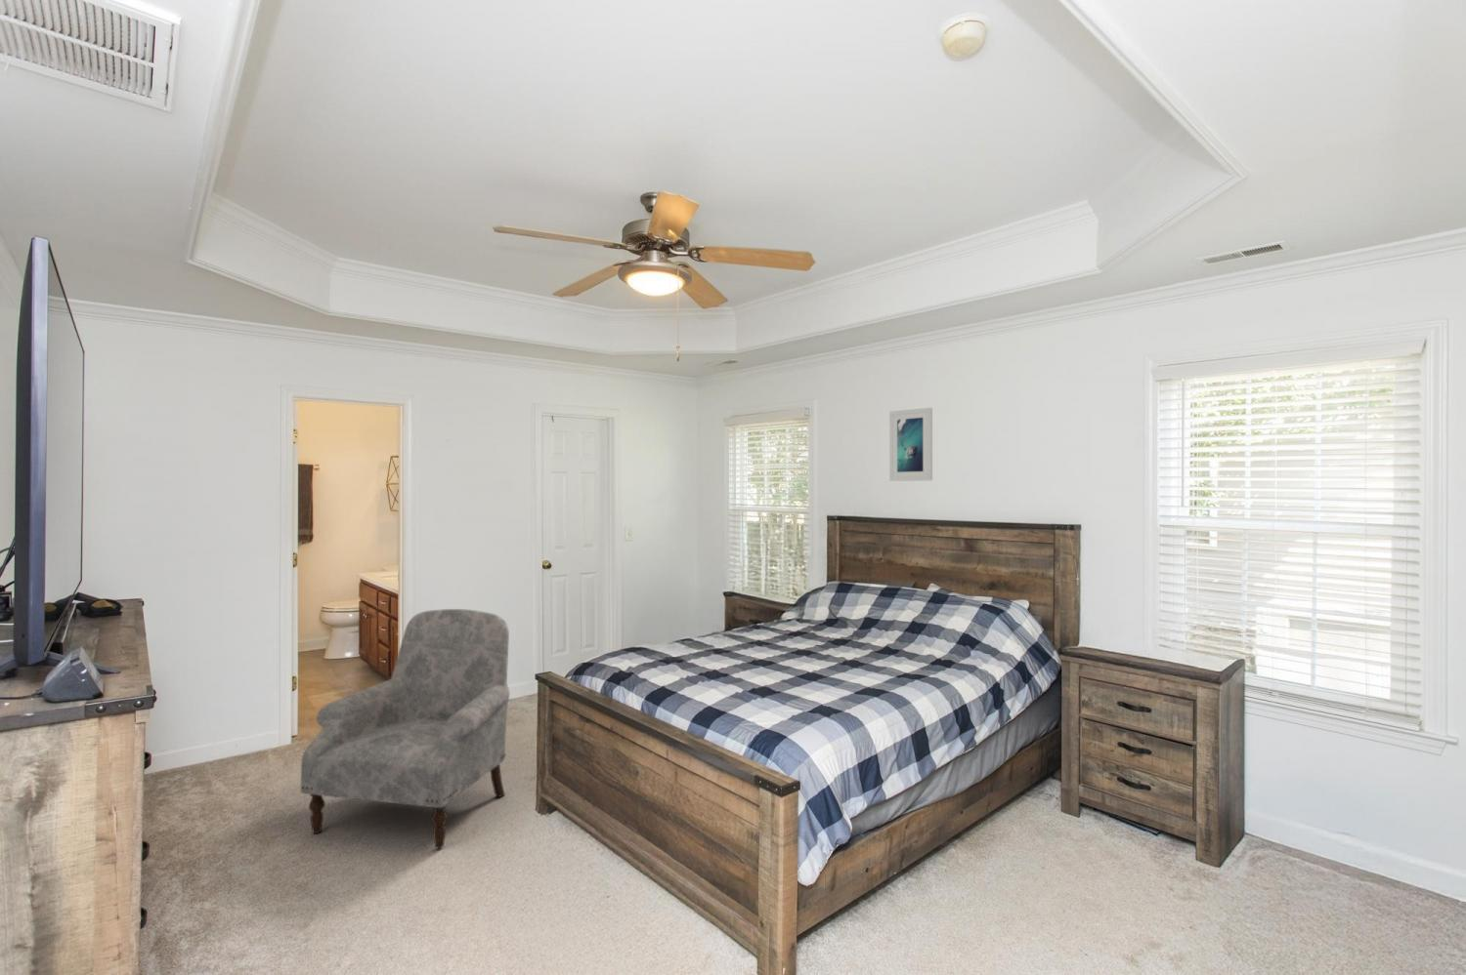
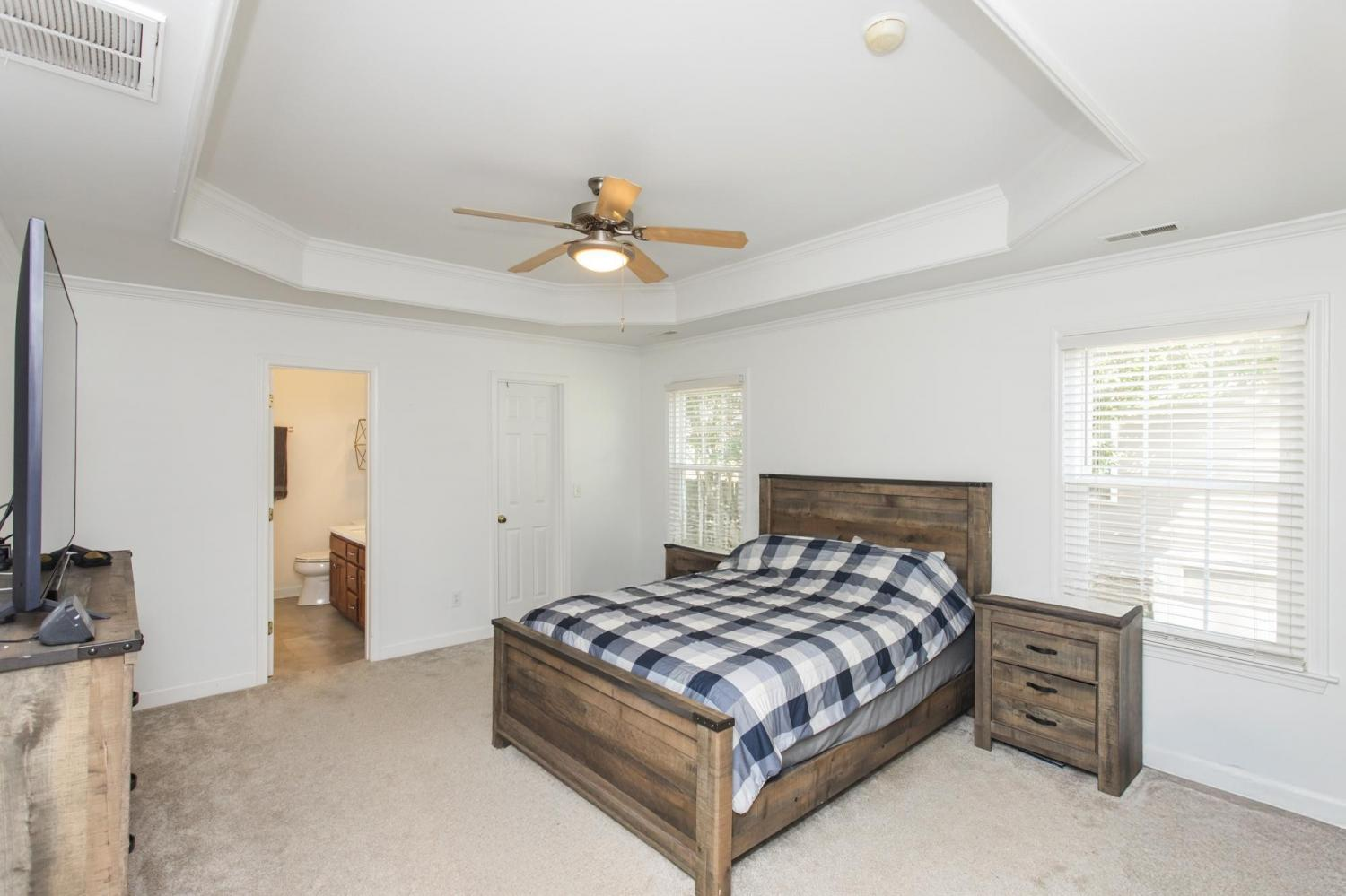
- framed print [889,407,933,482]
- armchair [300,608,510,849]
